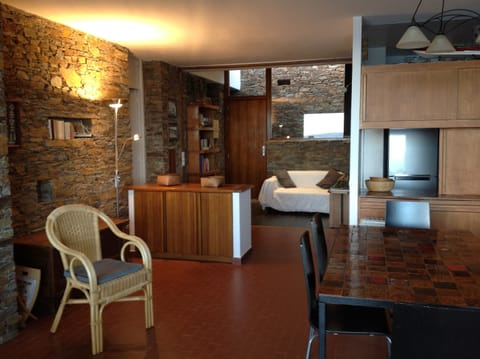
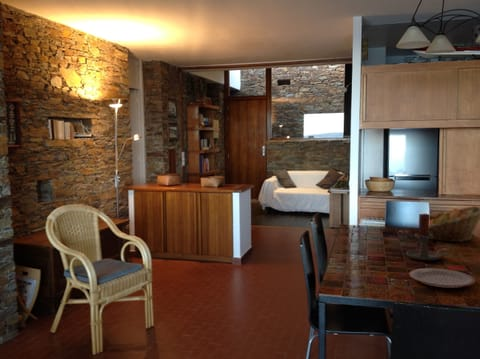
+ candle holder [405,213,453,261]
+ fruit basket [429,205,480,243]
+ plate [408,267,477,289]
